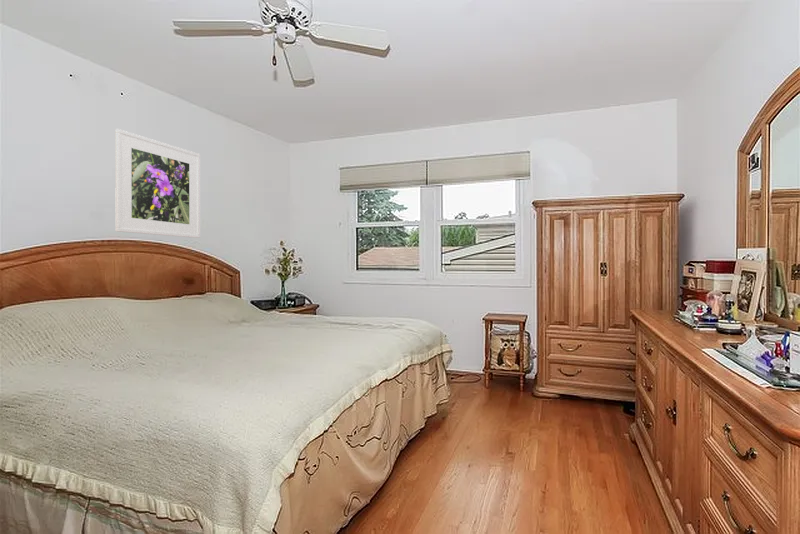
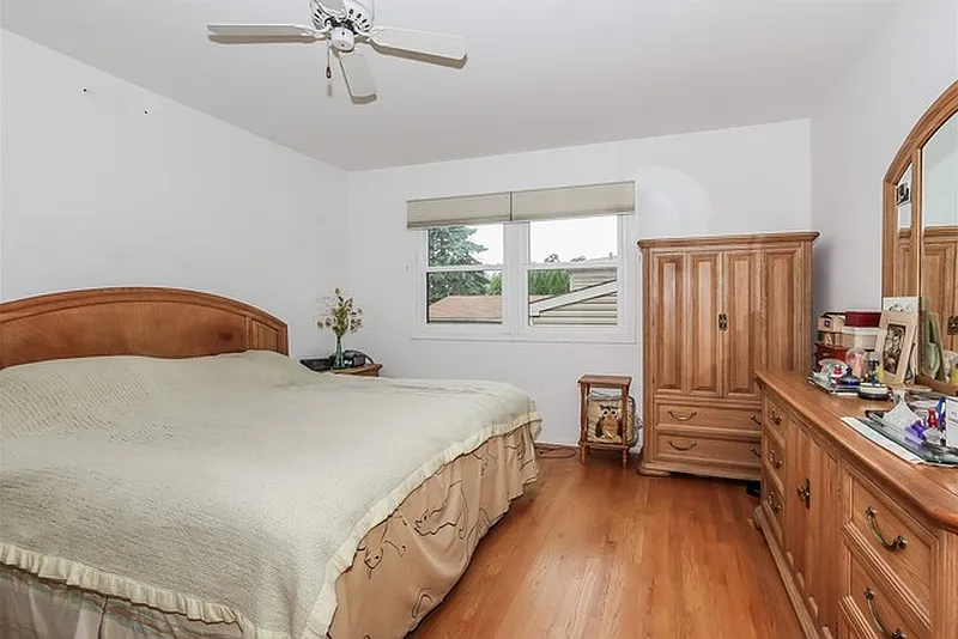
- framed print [114,128,201,239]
